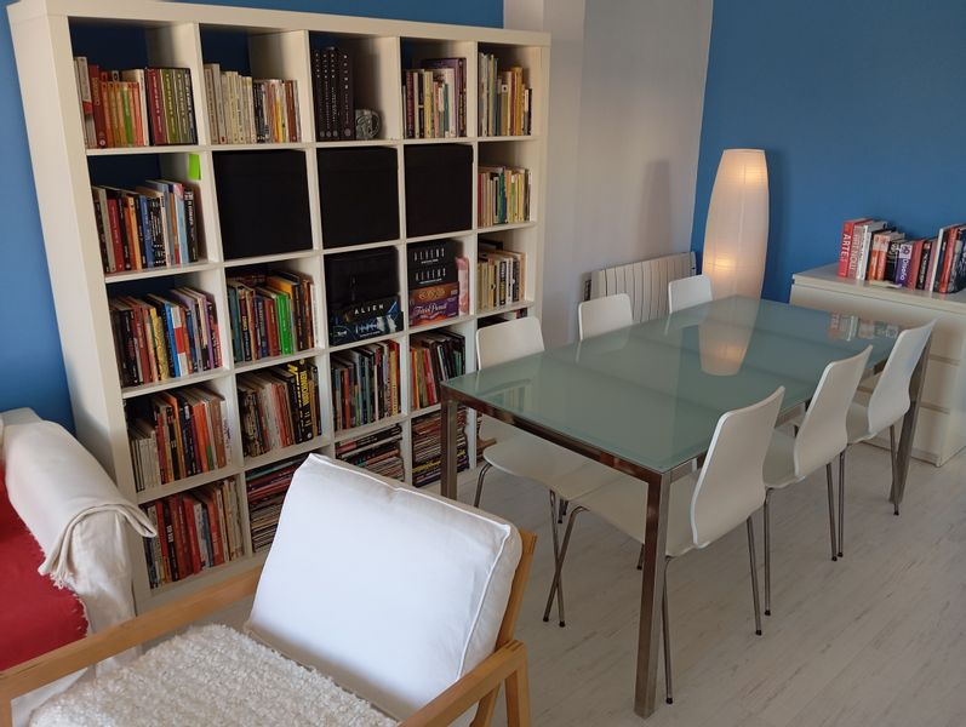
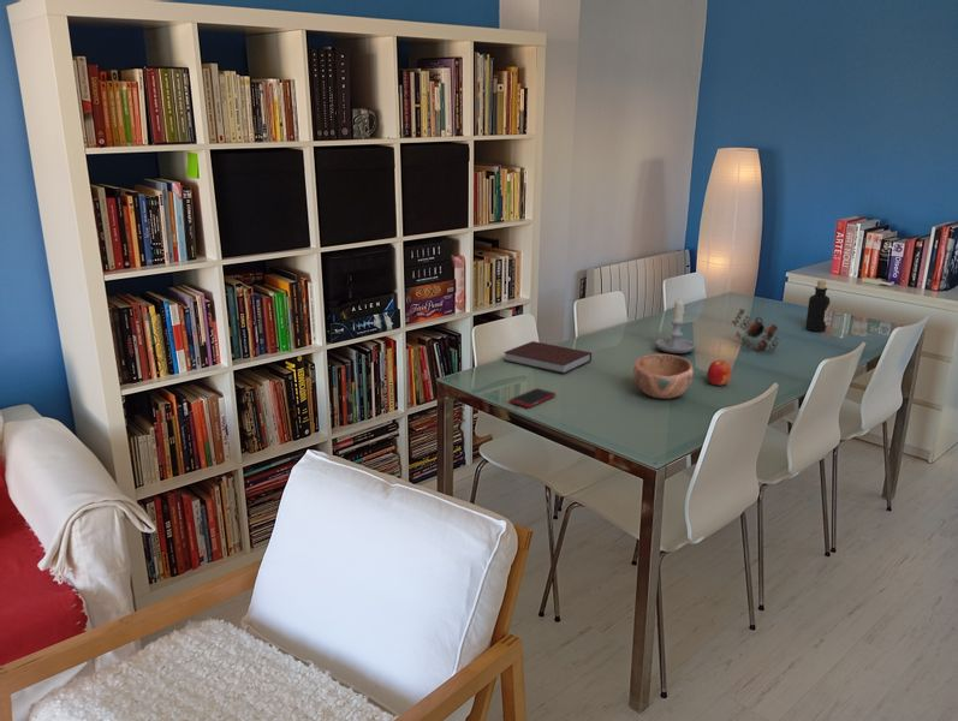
+ teapot [731,308,781,352]
+ notebook [502,340,593,375]
+ cell phone [508,387,557,409]
+ fruit [706,359,733,387]
+ bowl [632,353,695,400]
+ bottle [804,279,831,333]
+ candle [655,297,696,354]
